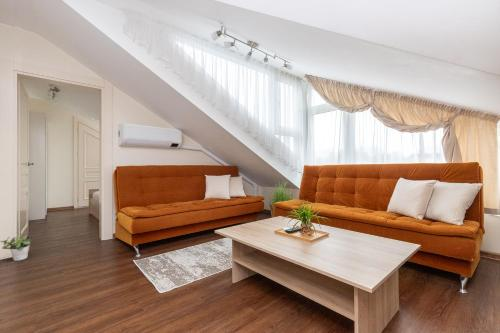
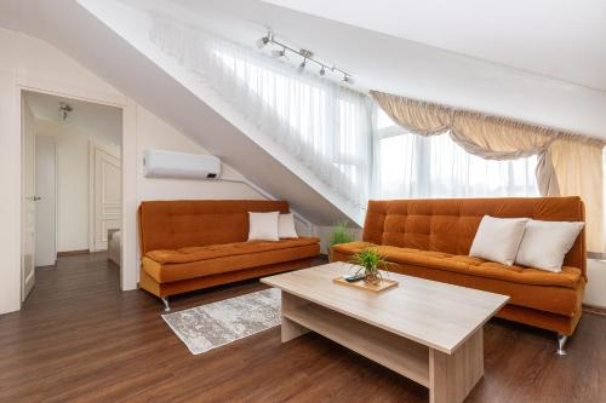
- potted plant [0,234,33,262]
